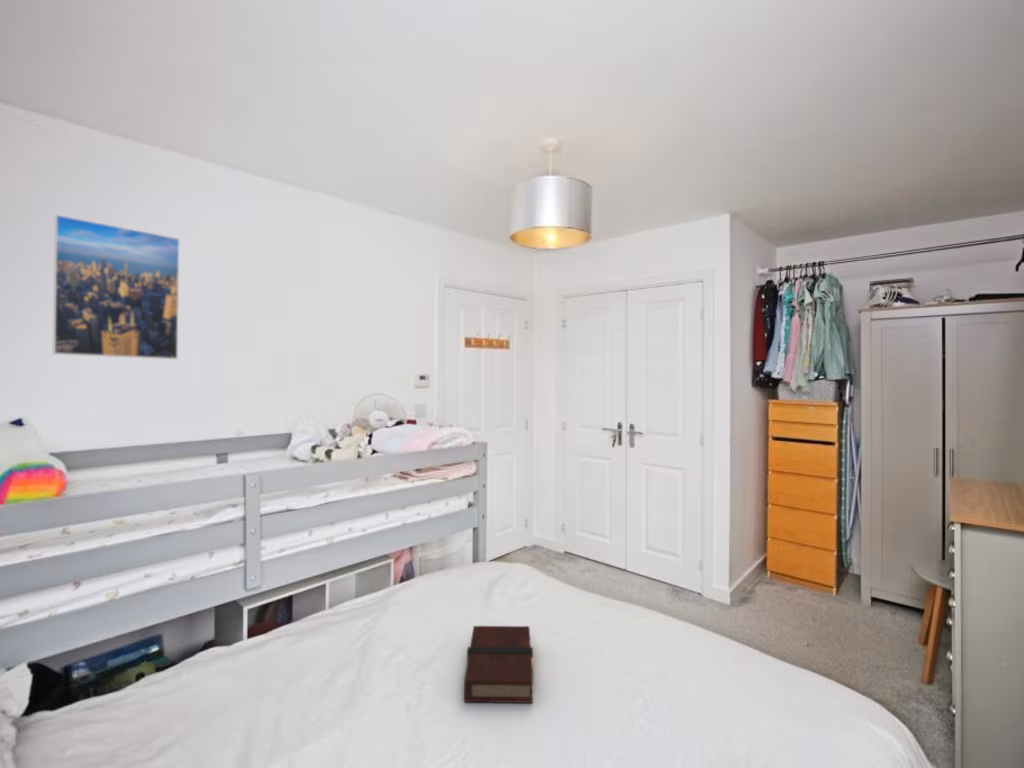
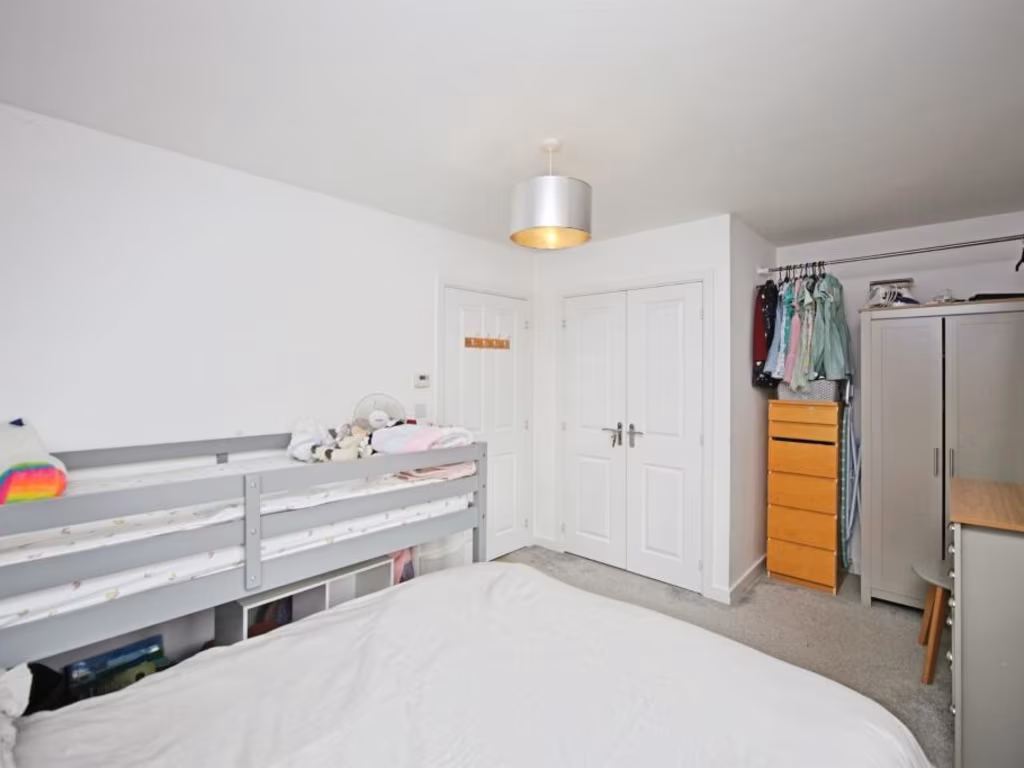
- book [463,625,535,704]
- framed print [51,214,181,360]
